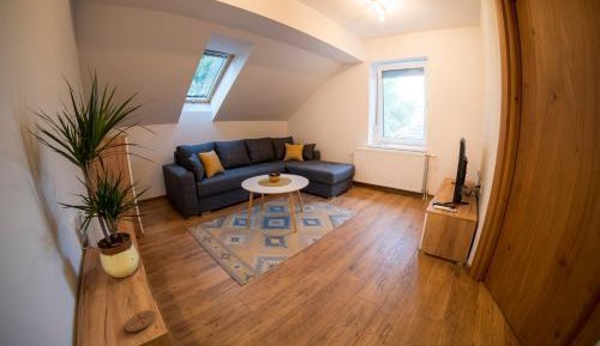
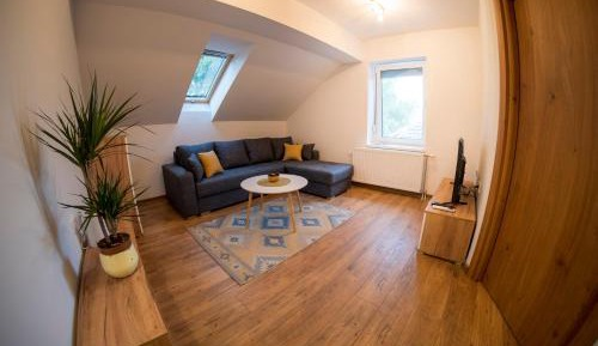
- coaster [124,309,157,333]
